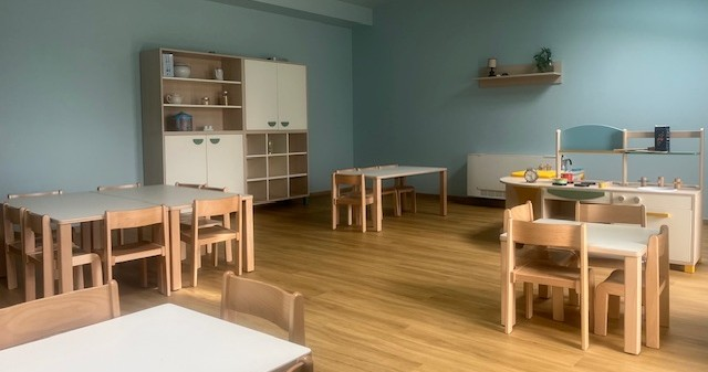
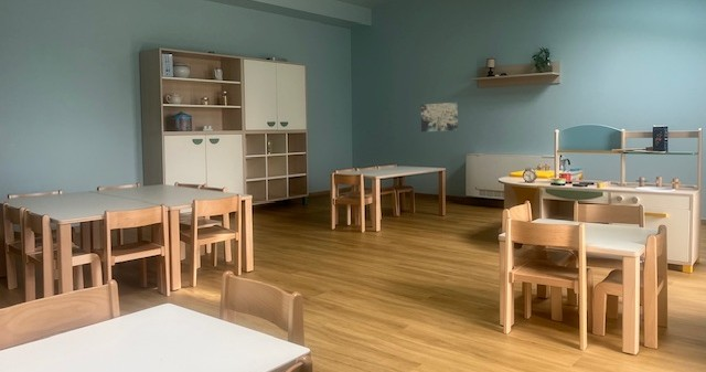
+ wall art [420,102,459,132]
